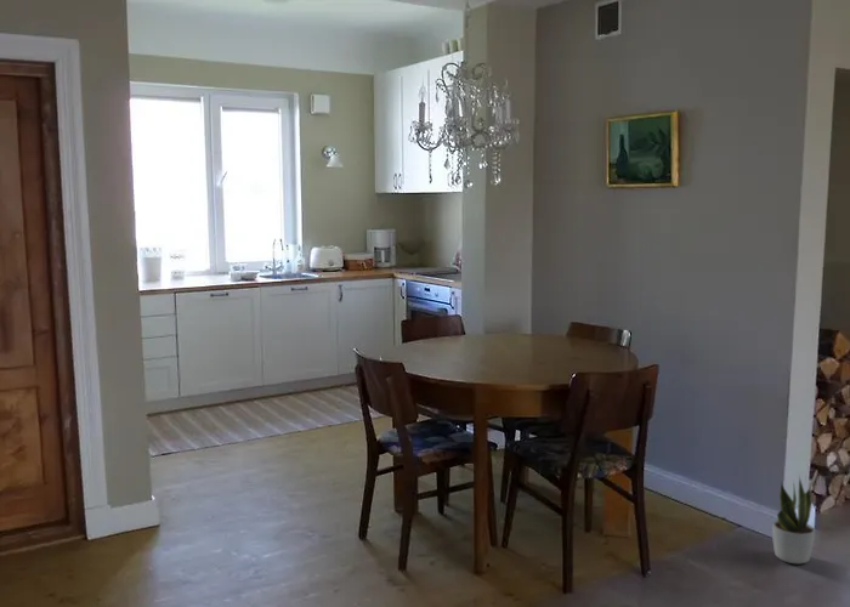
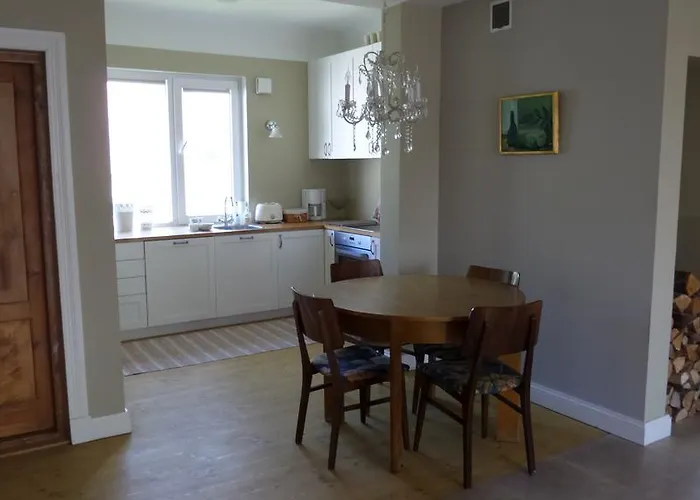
- potted plant [771,475,816,565]
